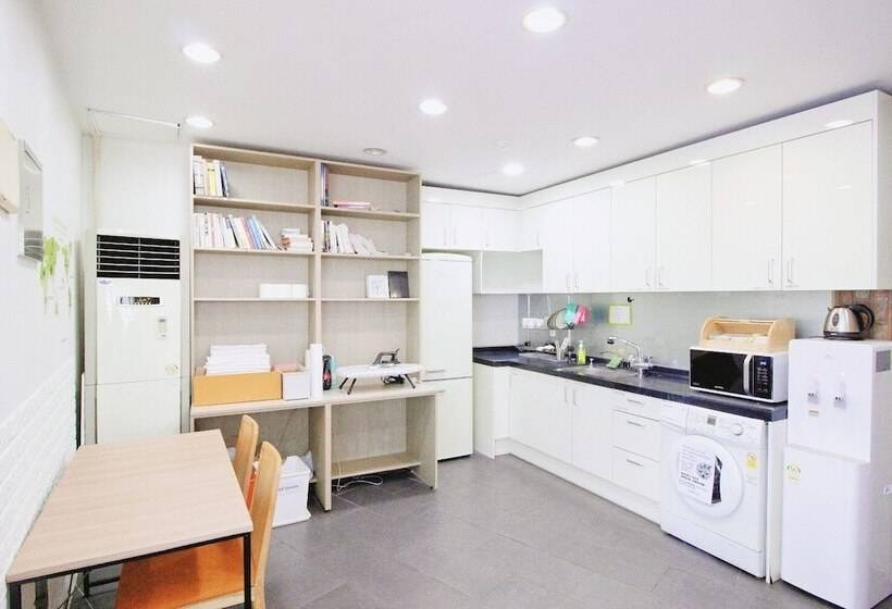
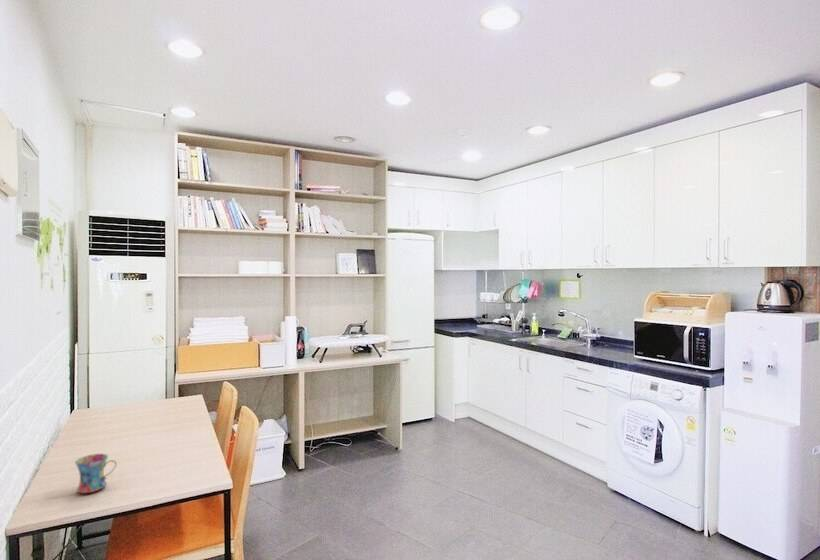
+ mug [74,453,118,494]
